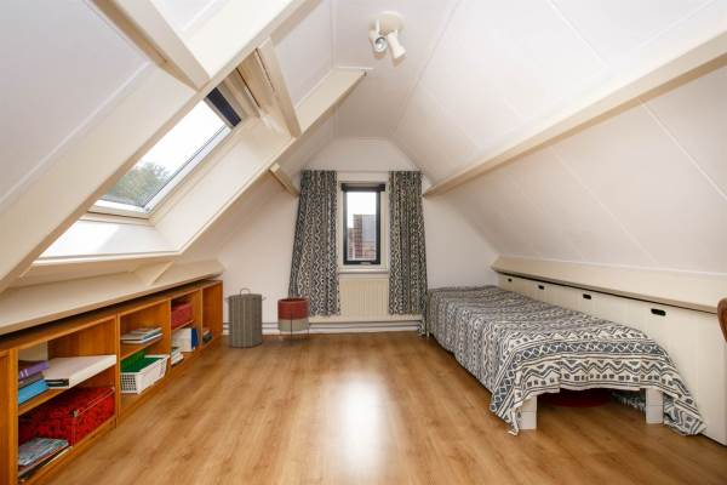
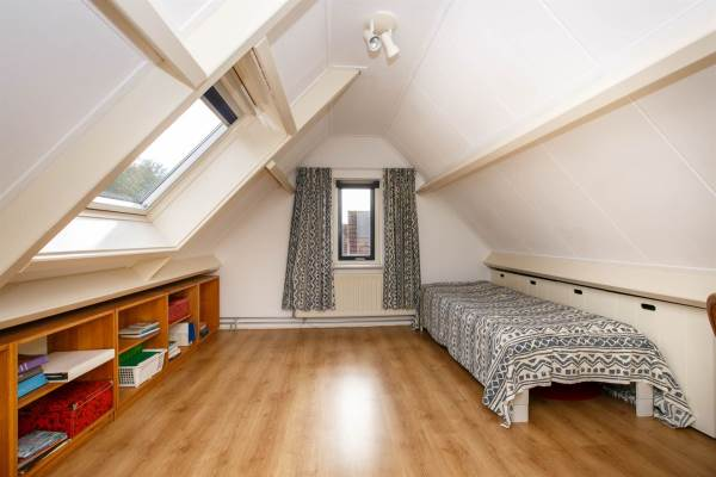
- laundry hamper [223,287,268,349]
- planter [276,296,310,347]
